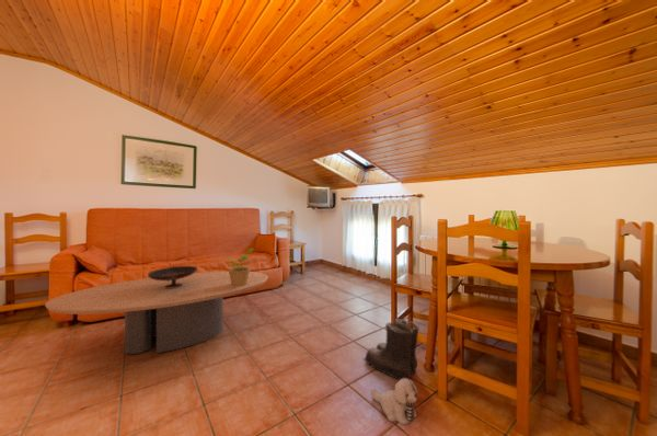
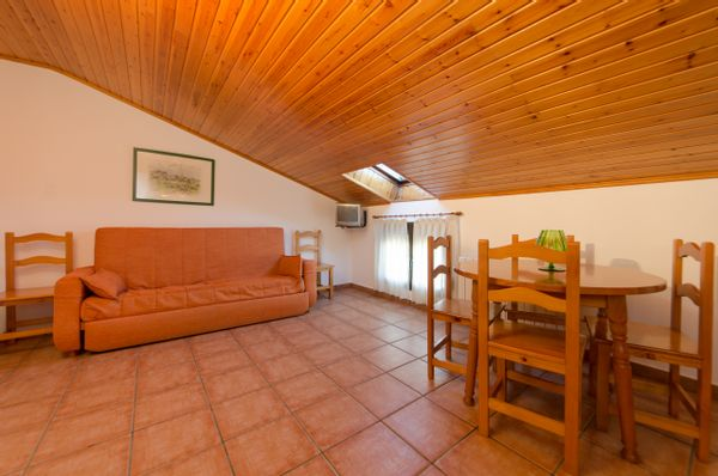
- boots [362,318,420,381]
- plush toy [370,378,418,425]
- potted plant [226,246,254,286]
- decorative bowl [147,265,198,288]
- coffee table [44,271,269,355]
